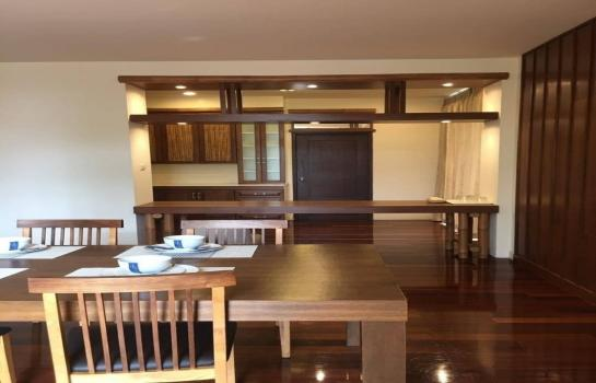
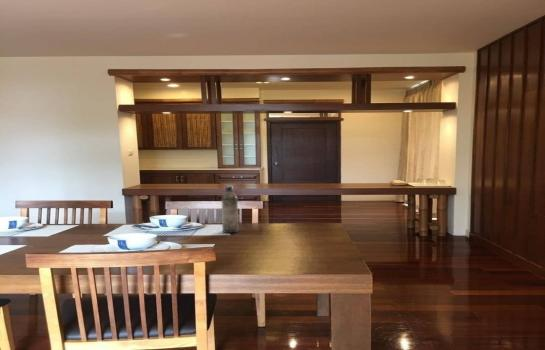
+ water bottle [221,185,240,234]
